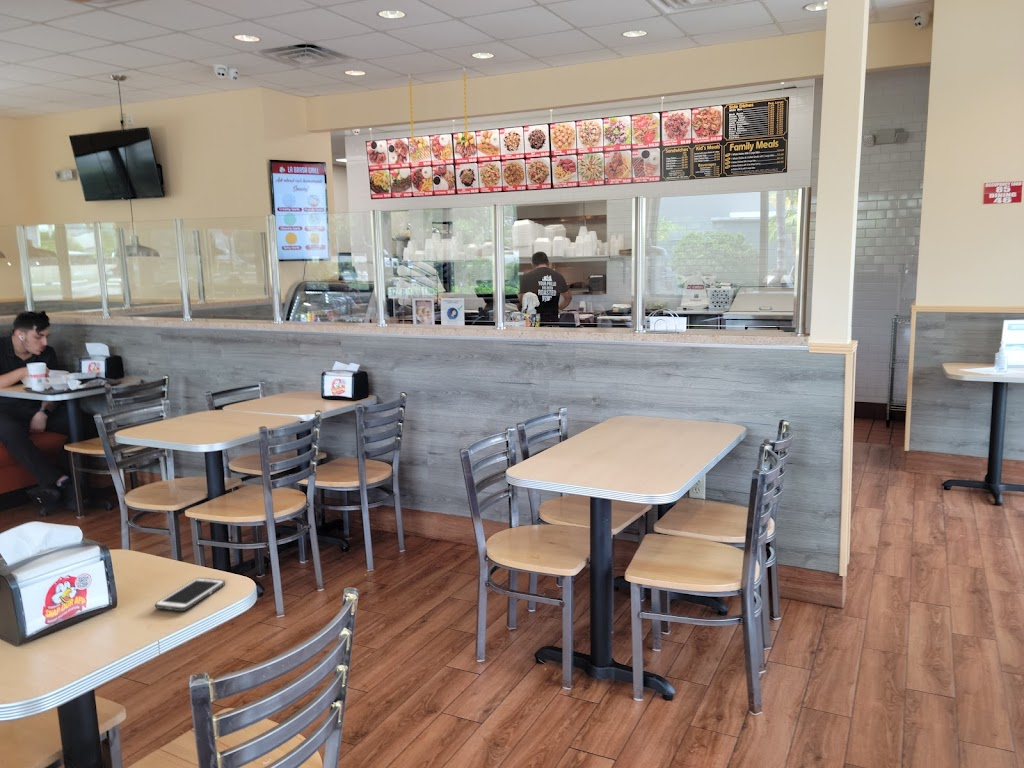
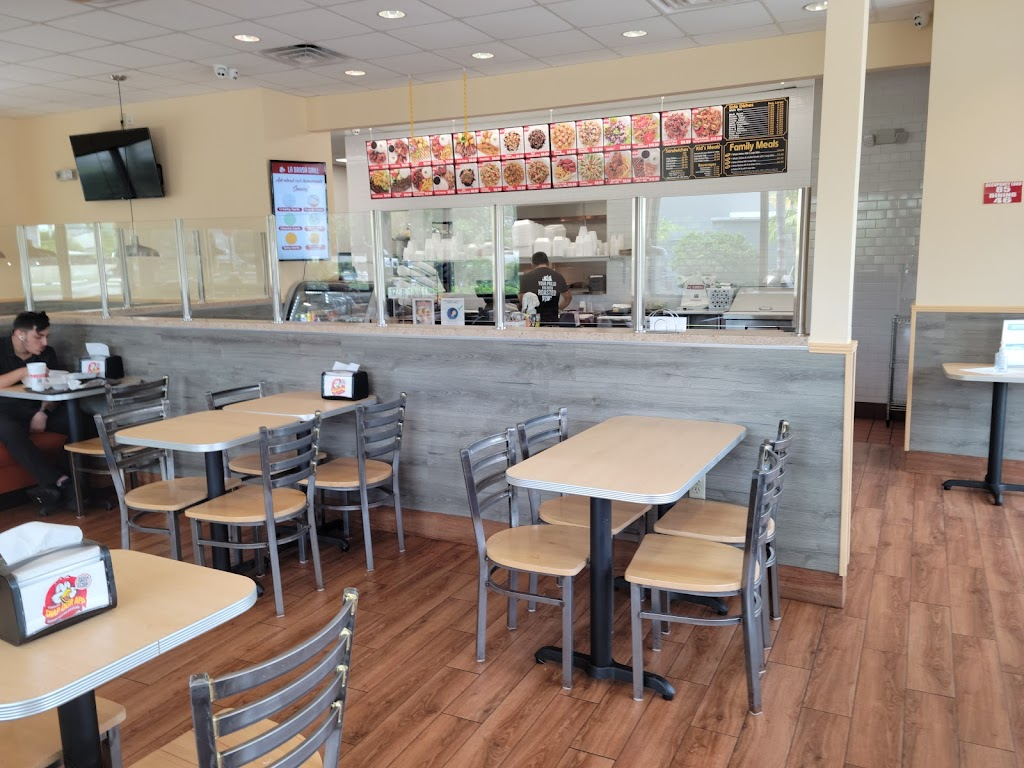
- cell phone [154,577,226,612]
